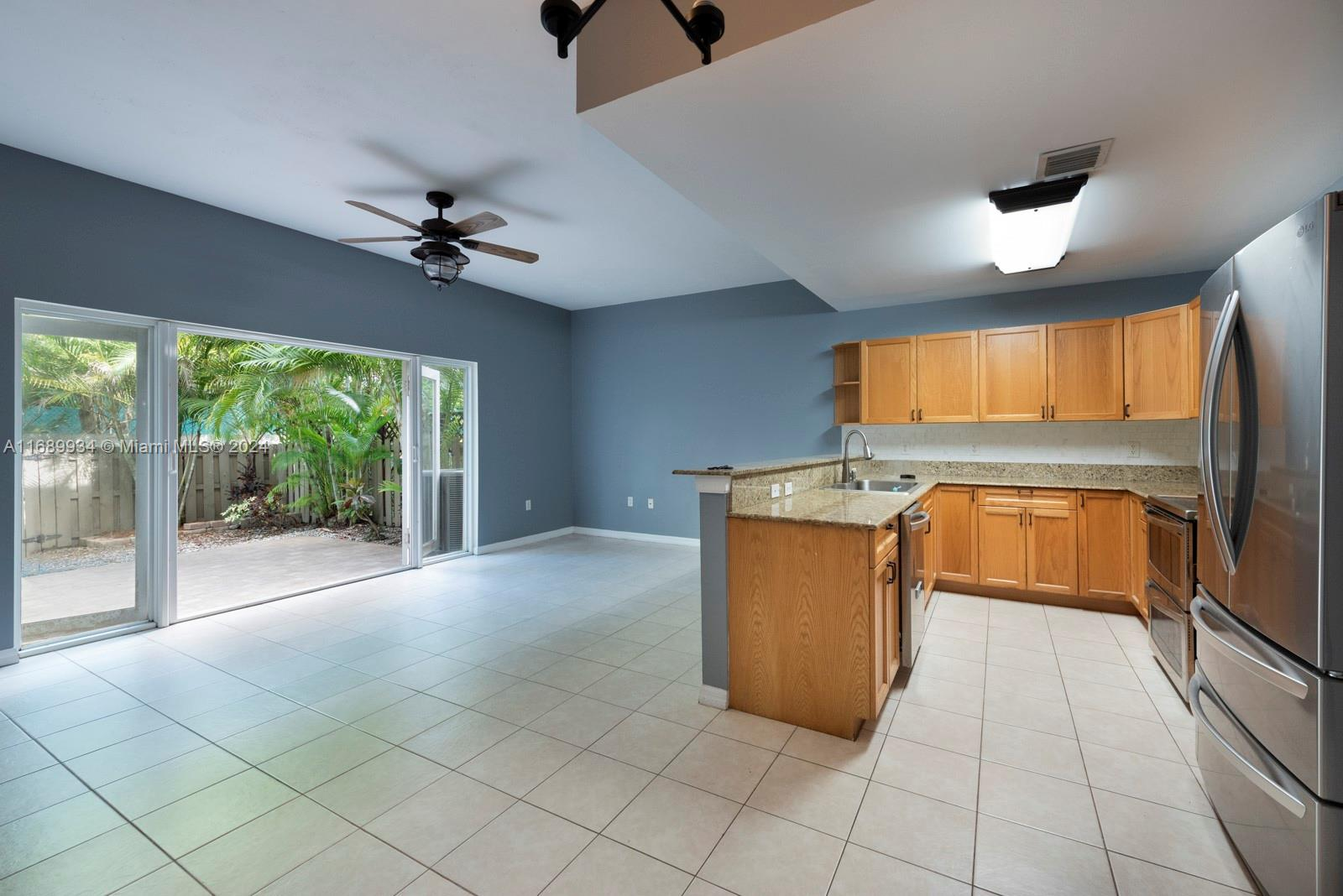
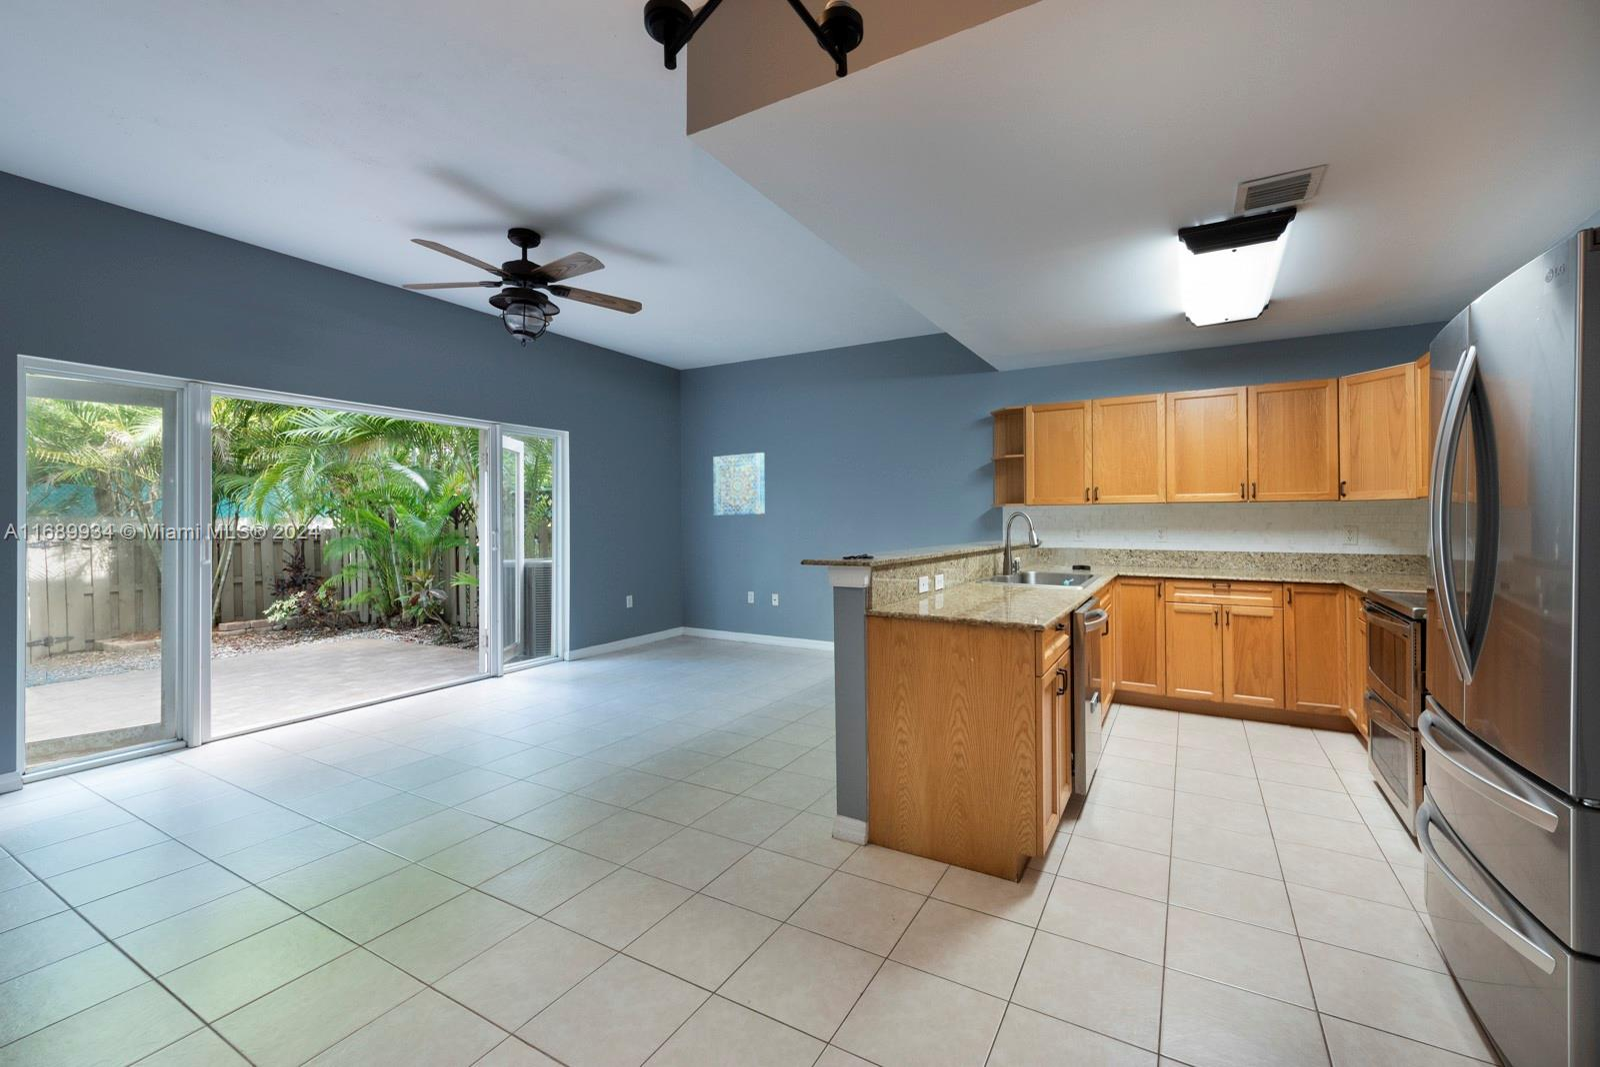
+ wall art [712,451,766,517]
